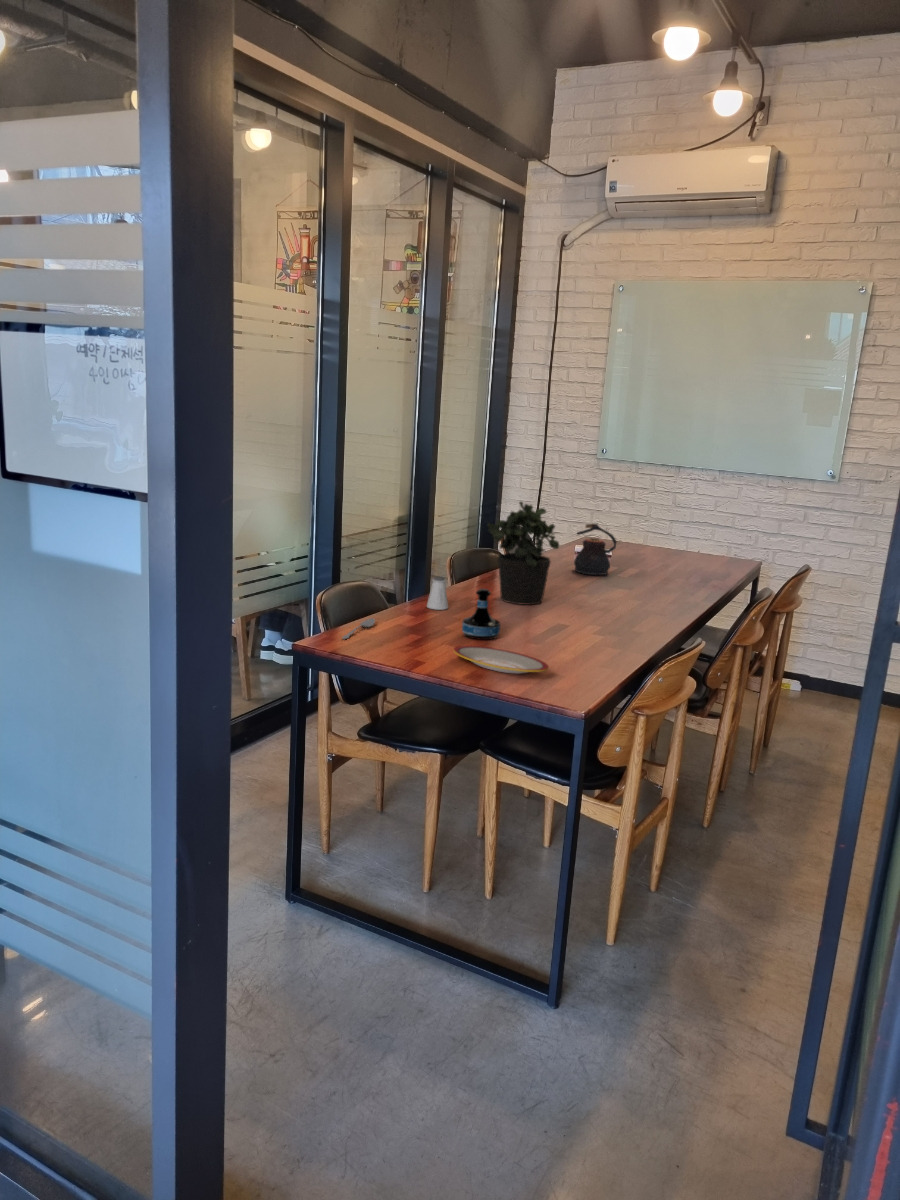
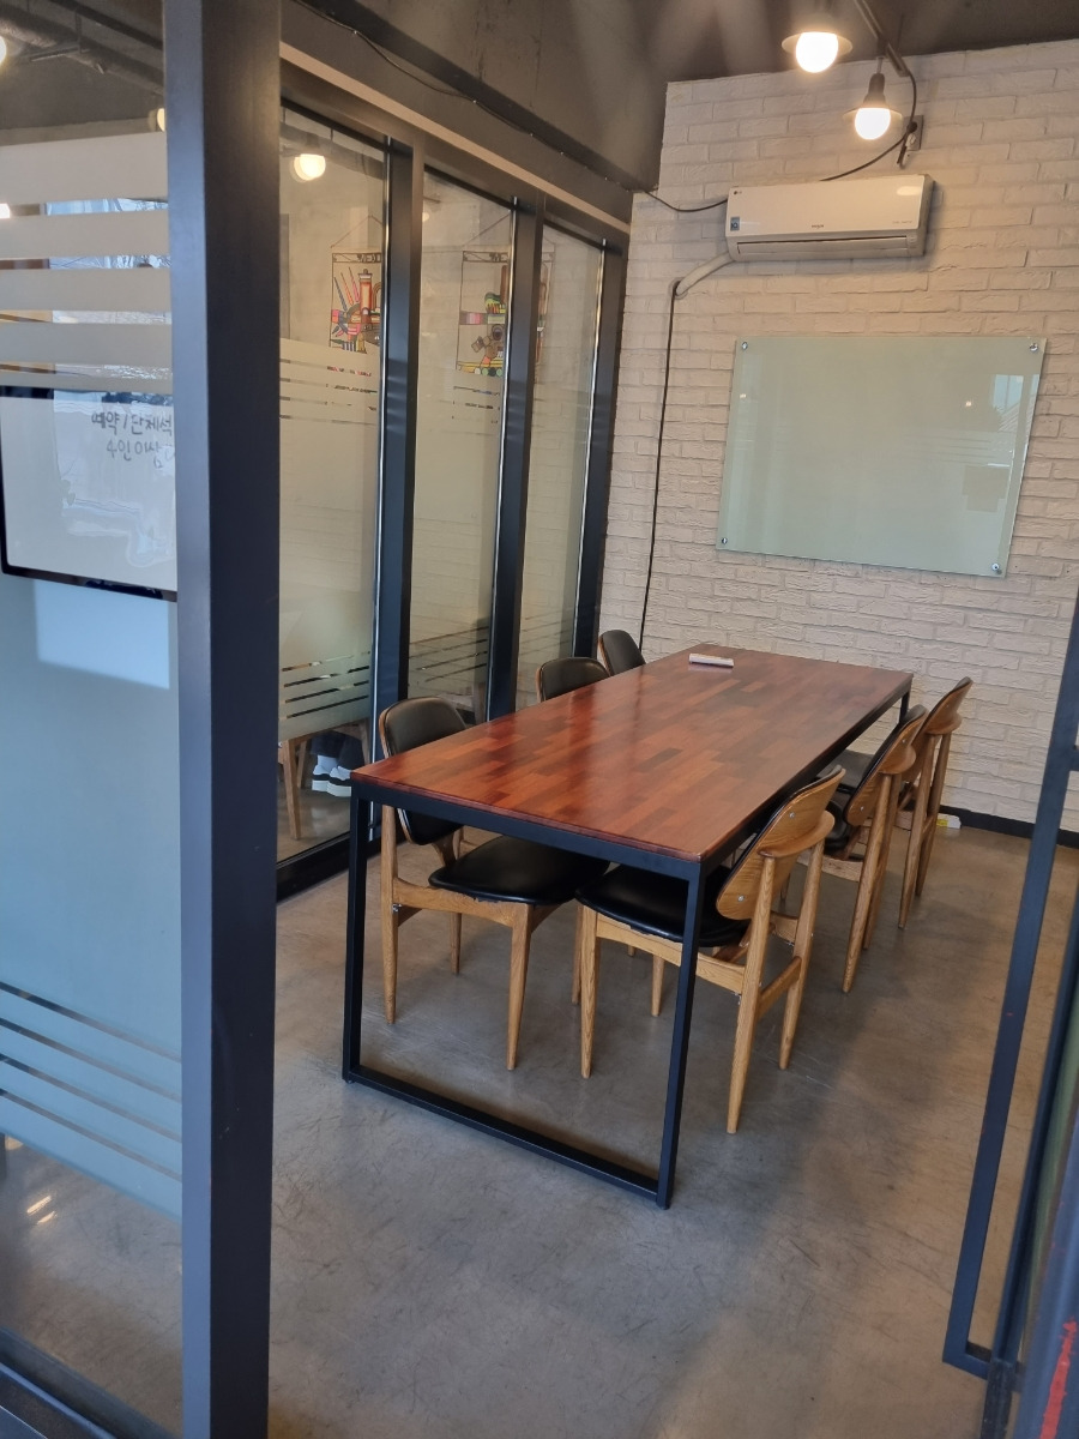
- potted plant [487,500,560,606]
- tequila bottle [461,588,501,641]
- spoon [341,617,376,640]
- teapot [573,523,618,576]
- saltshaker [426,575,449,611]
- plate [453,645,550,675]
